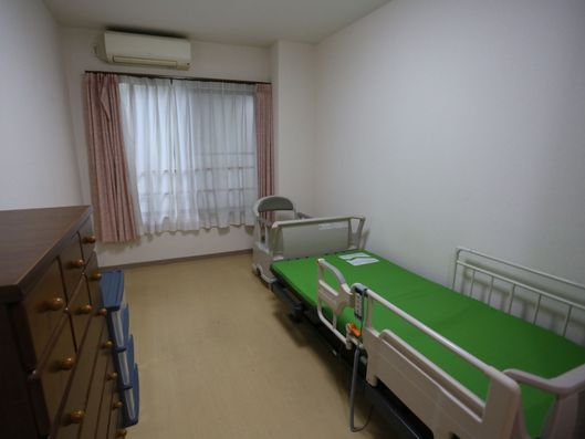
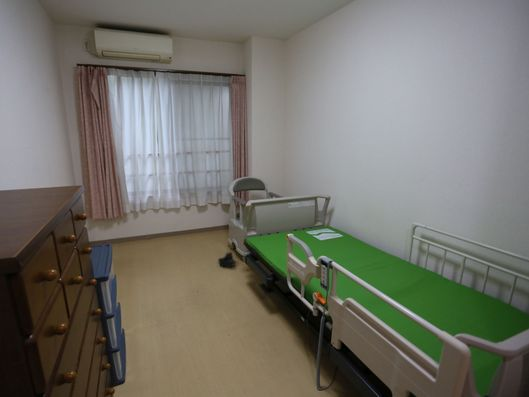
+ boots [217,250,237,268]
